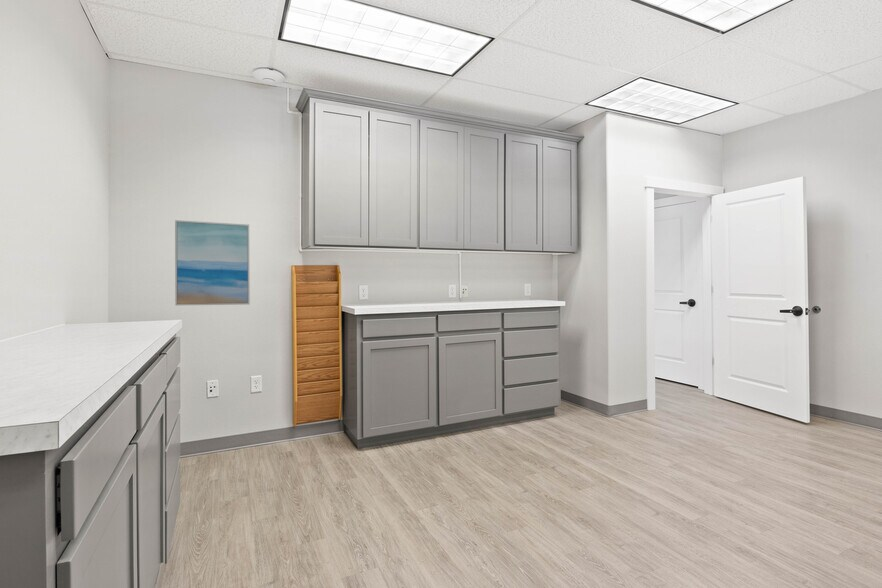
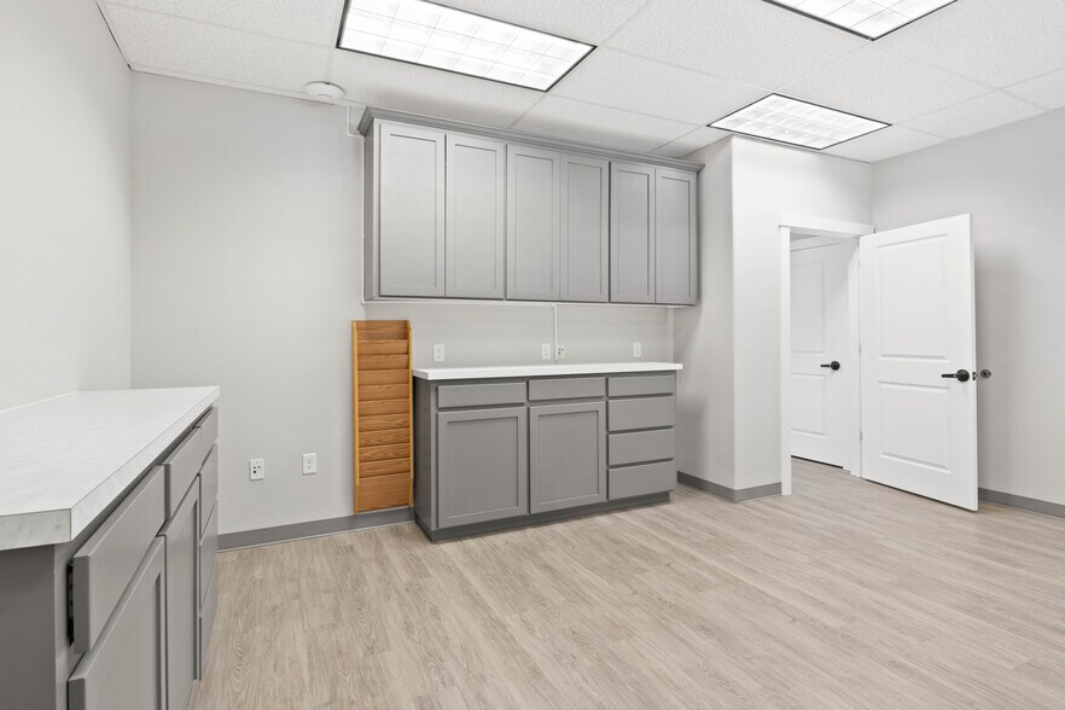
- wall art [174,219,251,306]
